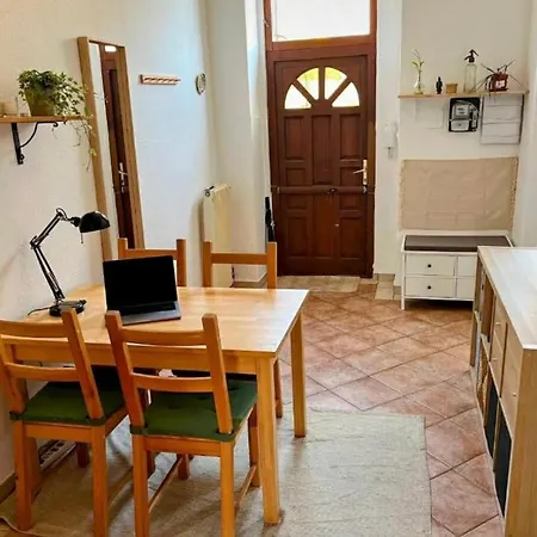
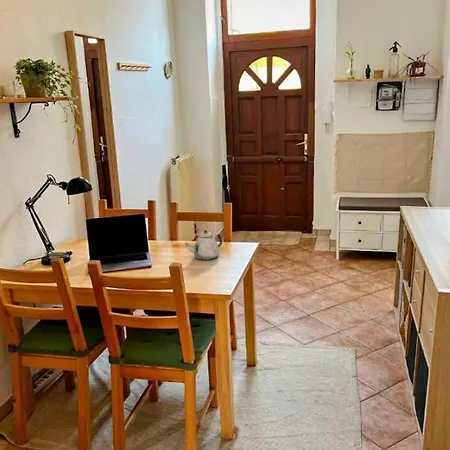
+ teapot [184,229,223,261]
